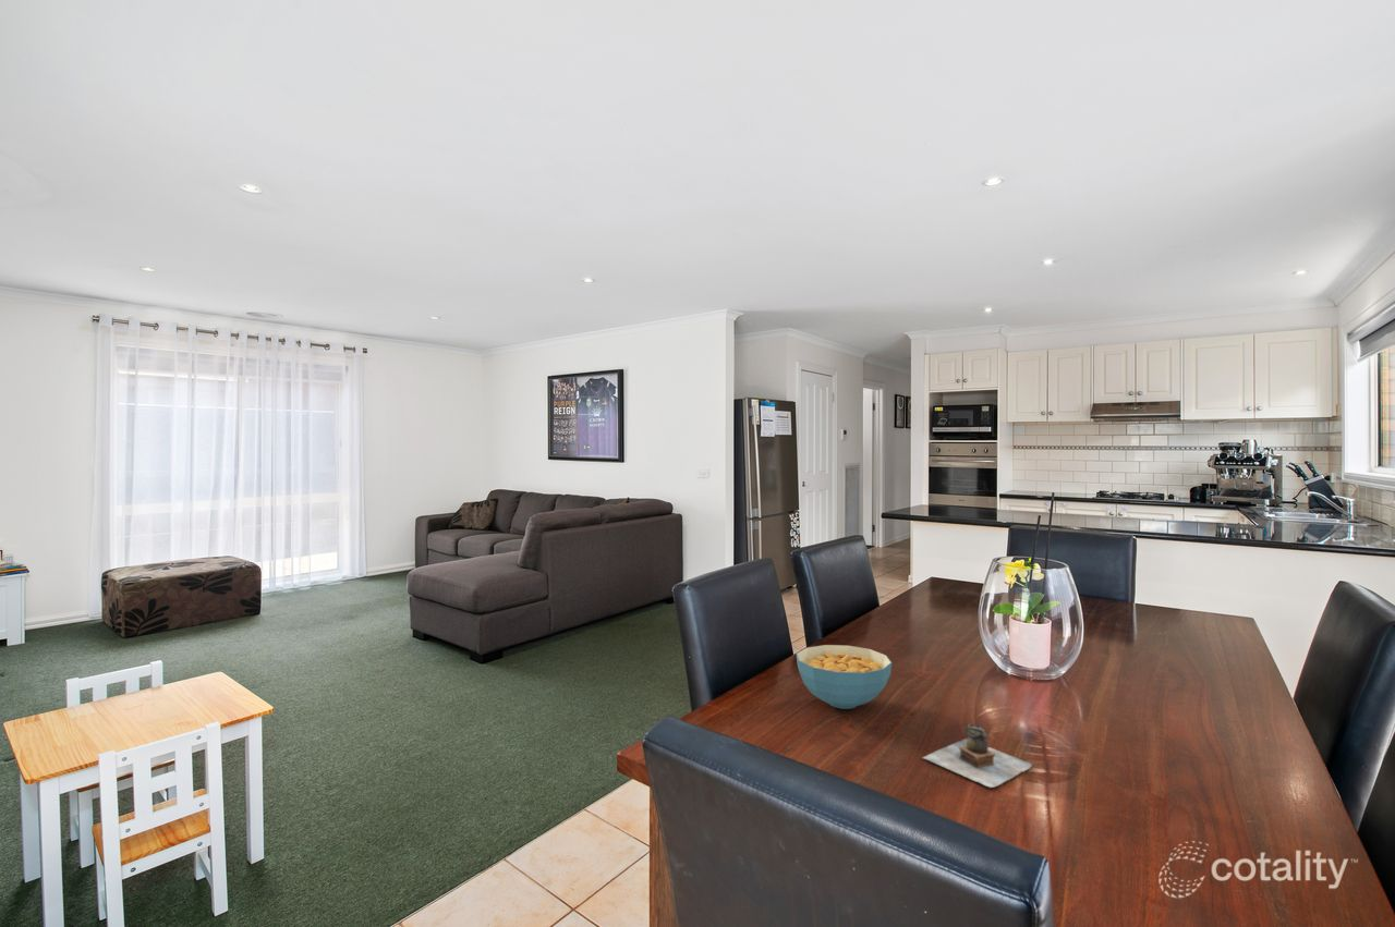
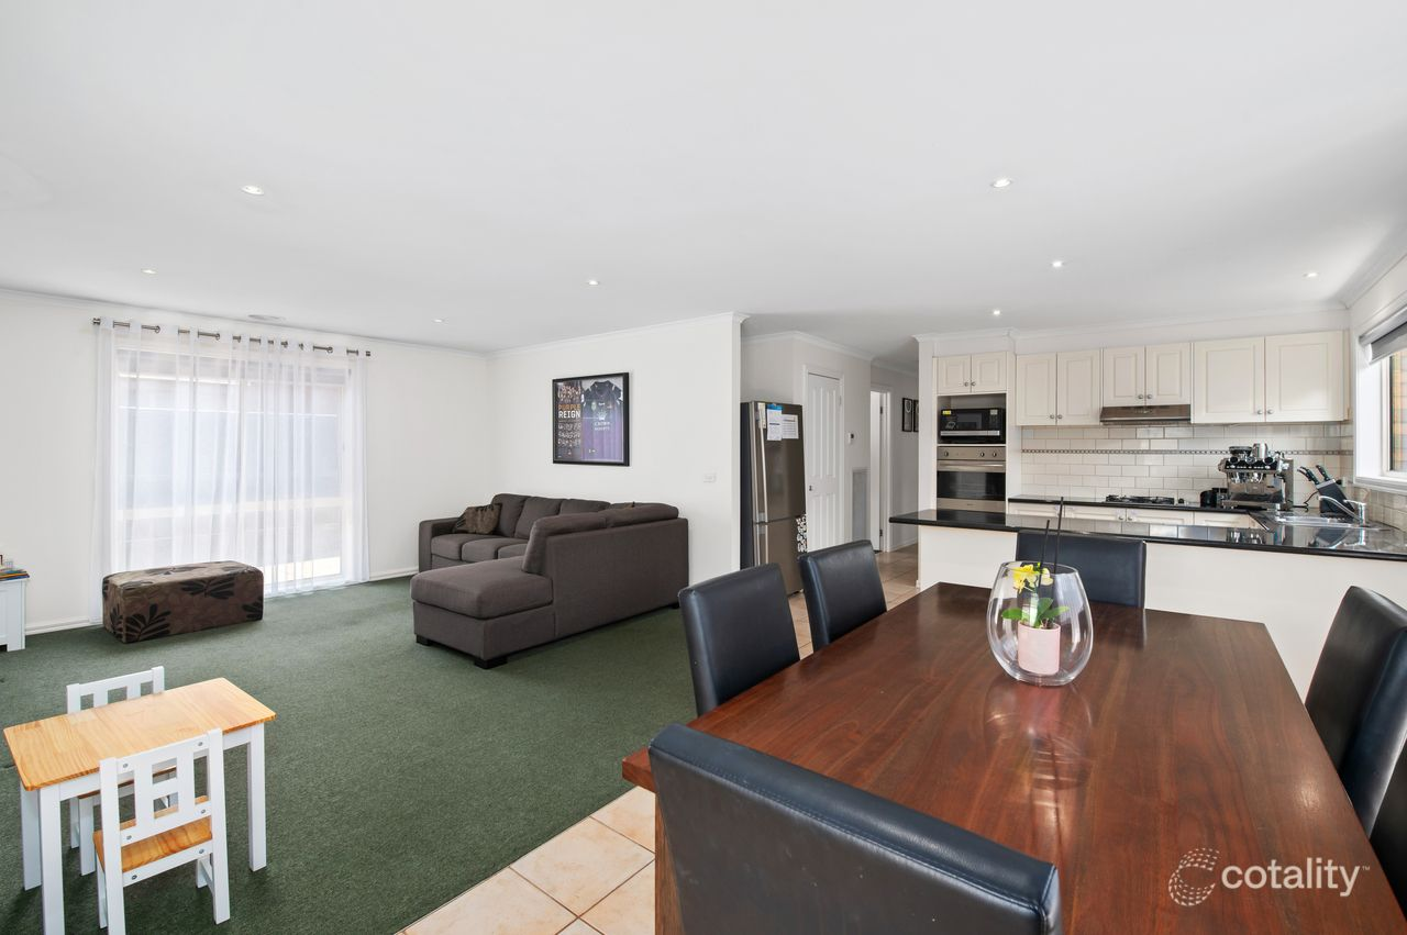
- cereal bowl [796,644,893,710]
- teapot [921,722,1033,789]
